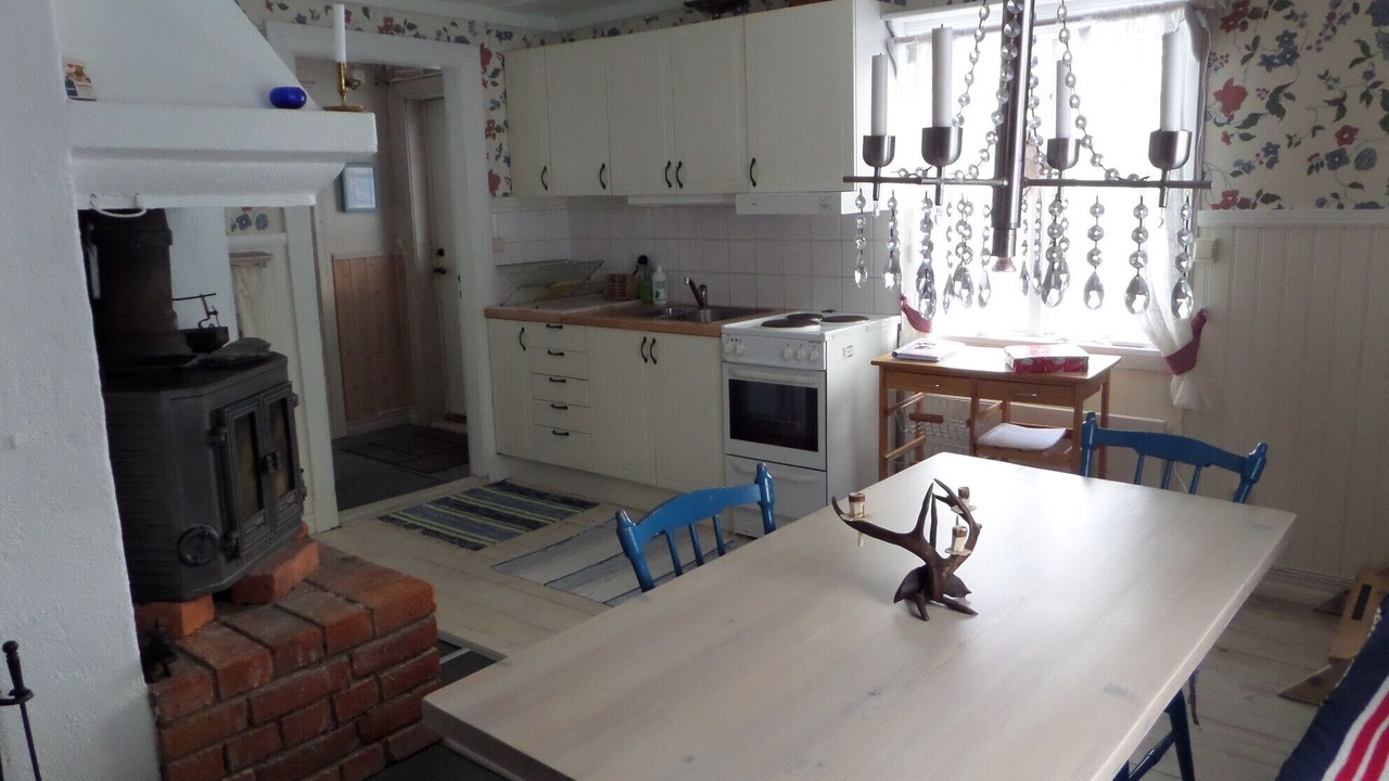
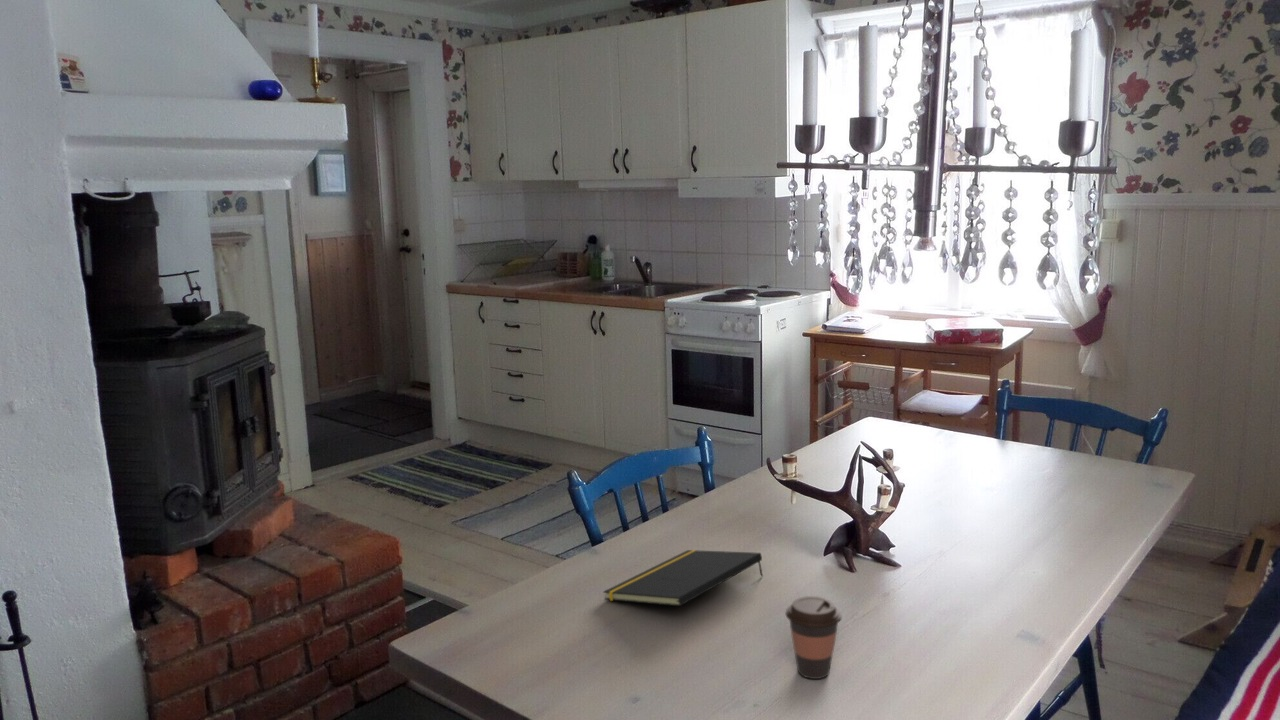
+ notepad [602,549,764,607]
+ coffee cup [785,595,843,680]
